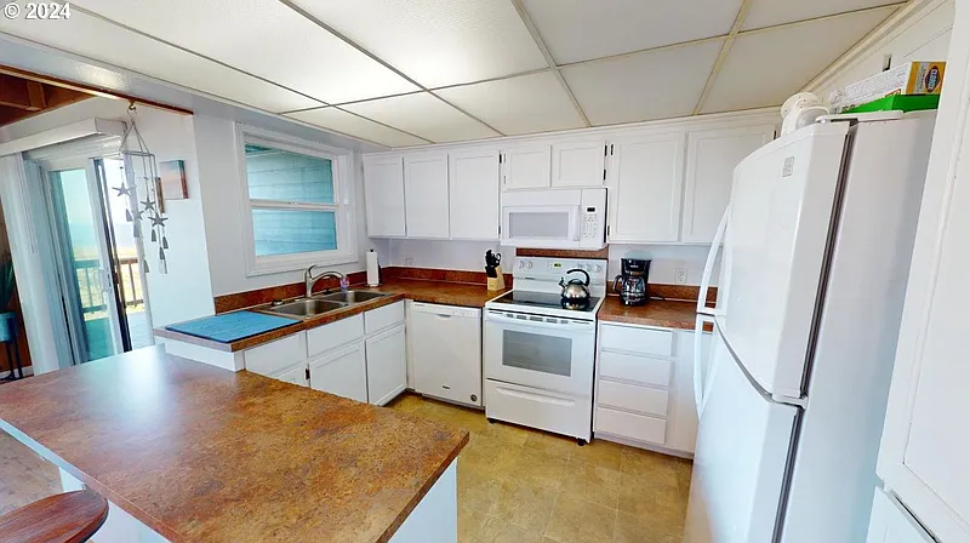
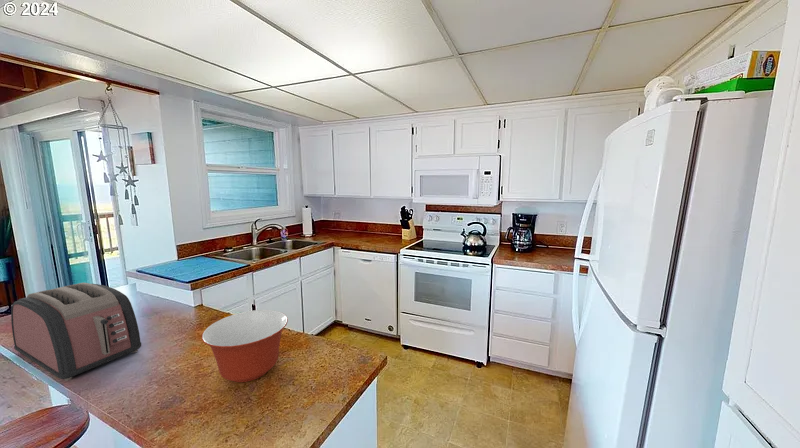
+ toaster [10,282,143,382]
+ mixing bowl [201,309,289,383]
